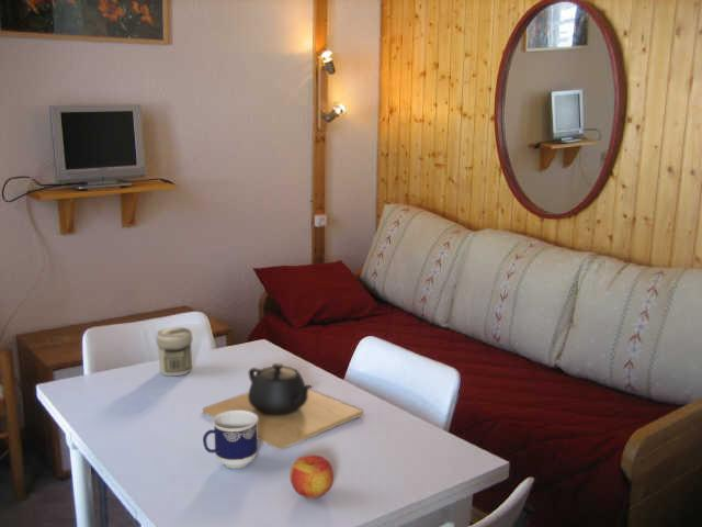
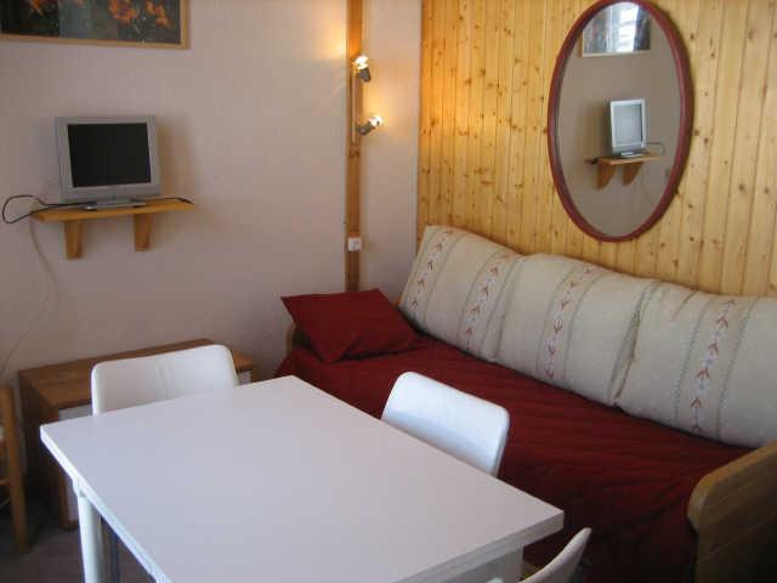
- teapot [202,362,364,451]
- cup [202,411,259,469]
- jar [155,326,193,377]
- apple [288,453,335,500]
